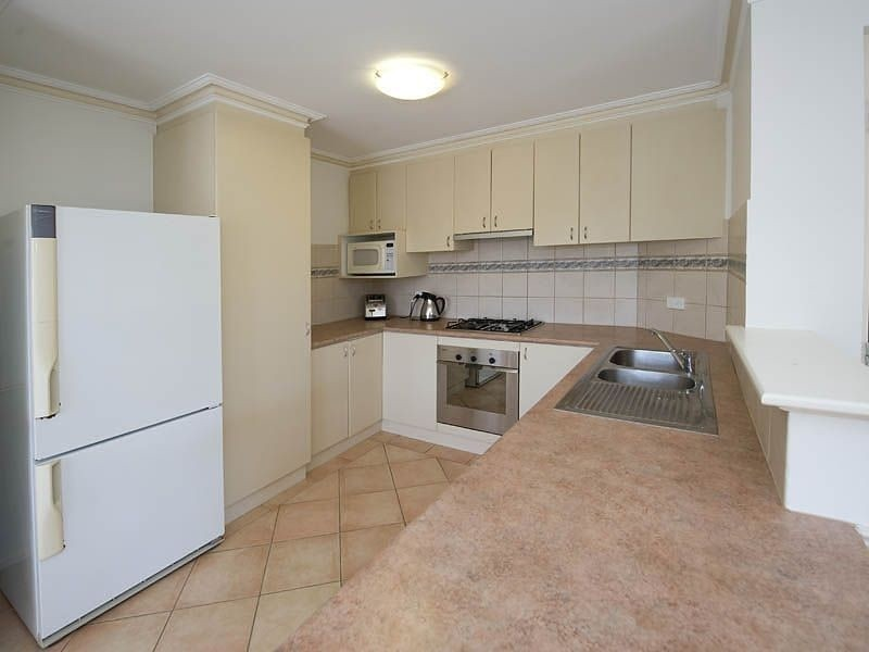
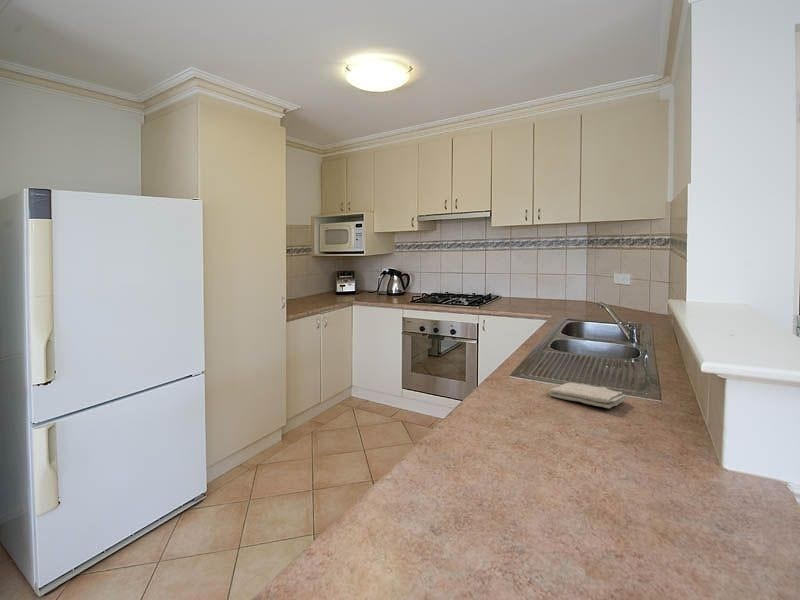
+ washcloth [548,382,627,409]
